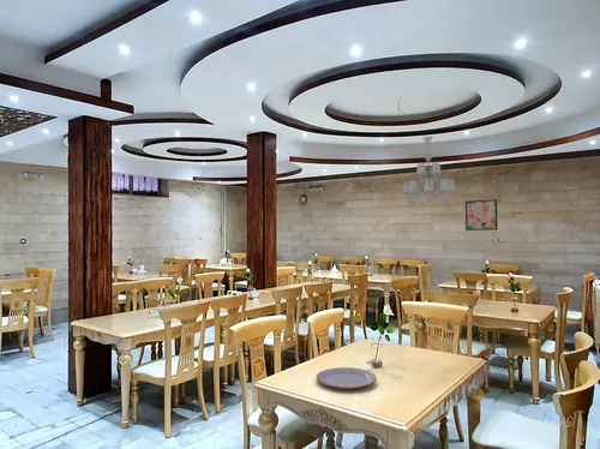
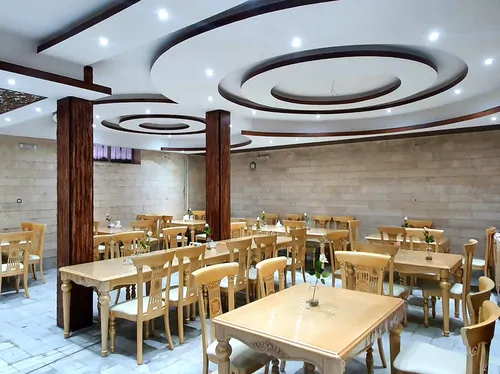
- chandelier [402,134,457,209]
- wall art [464,198,499,232]
- plate [314,366,378,390]
